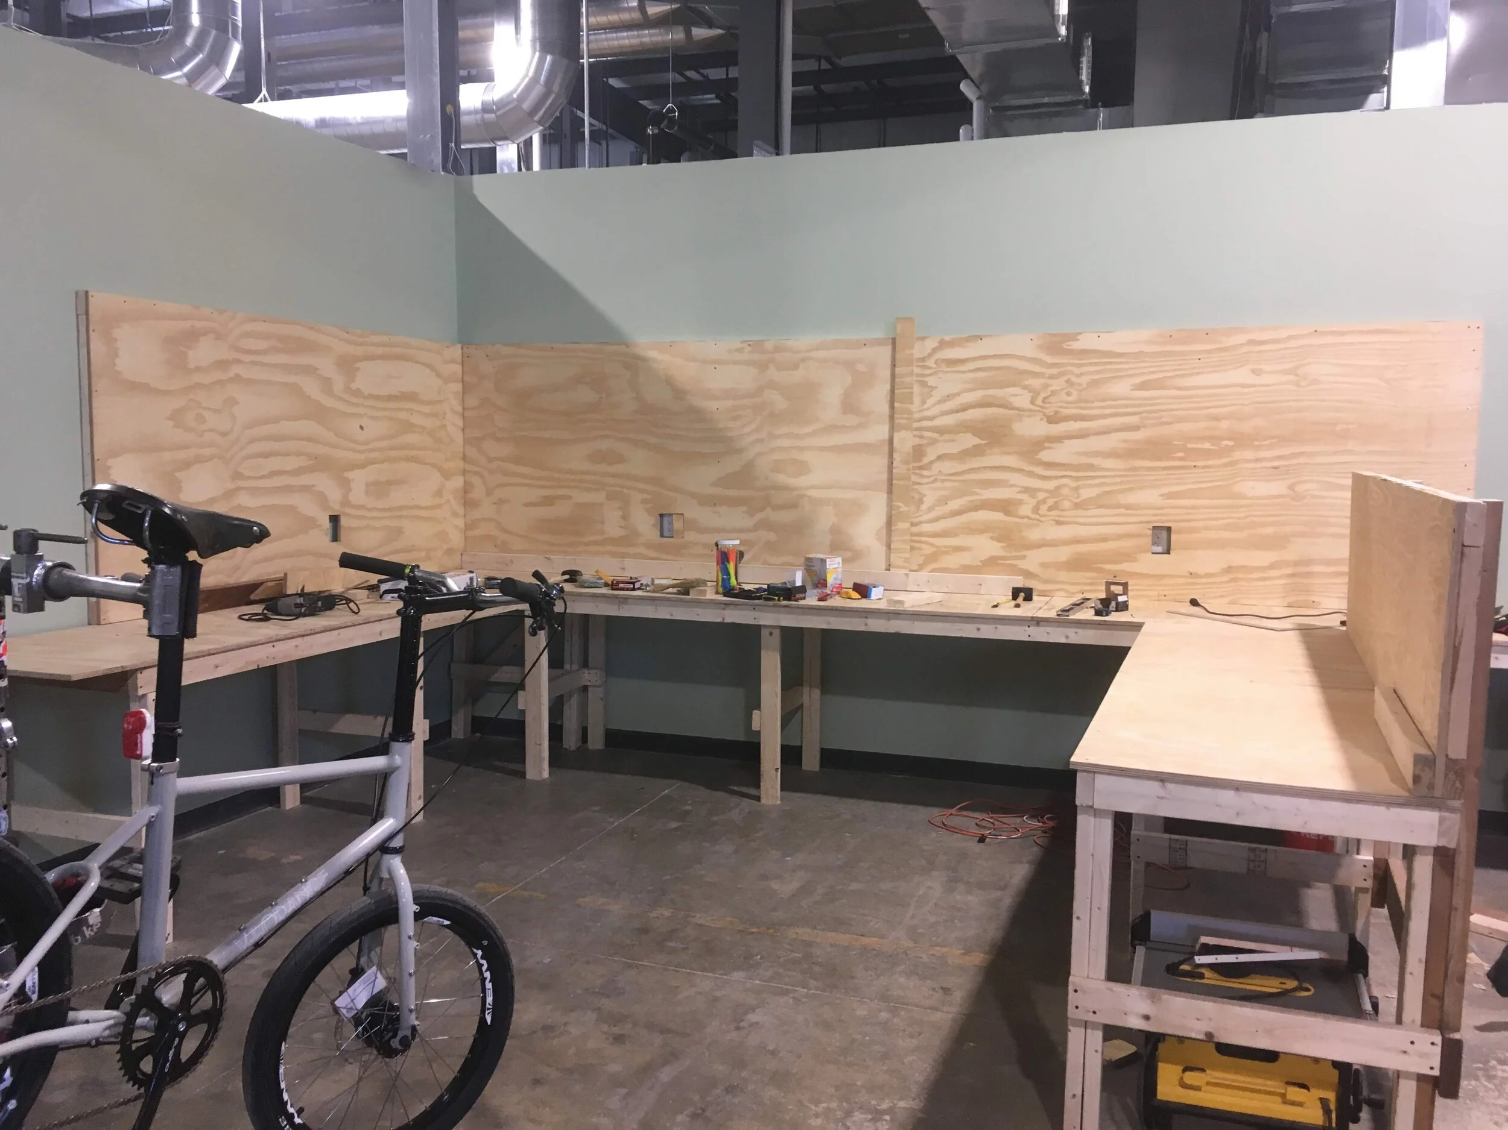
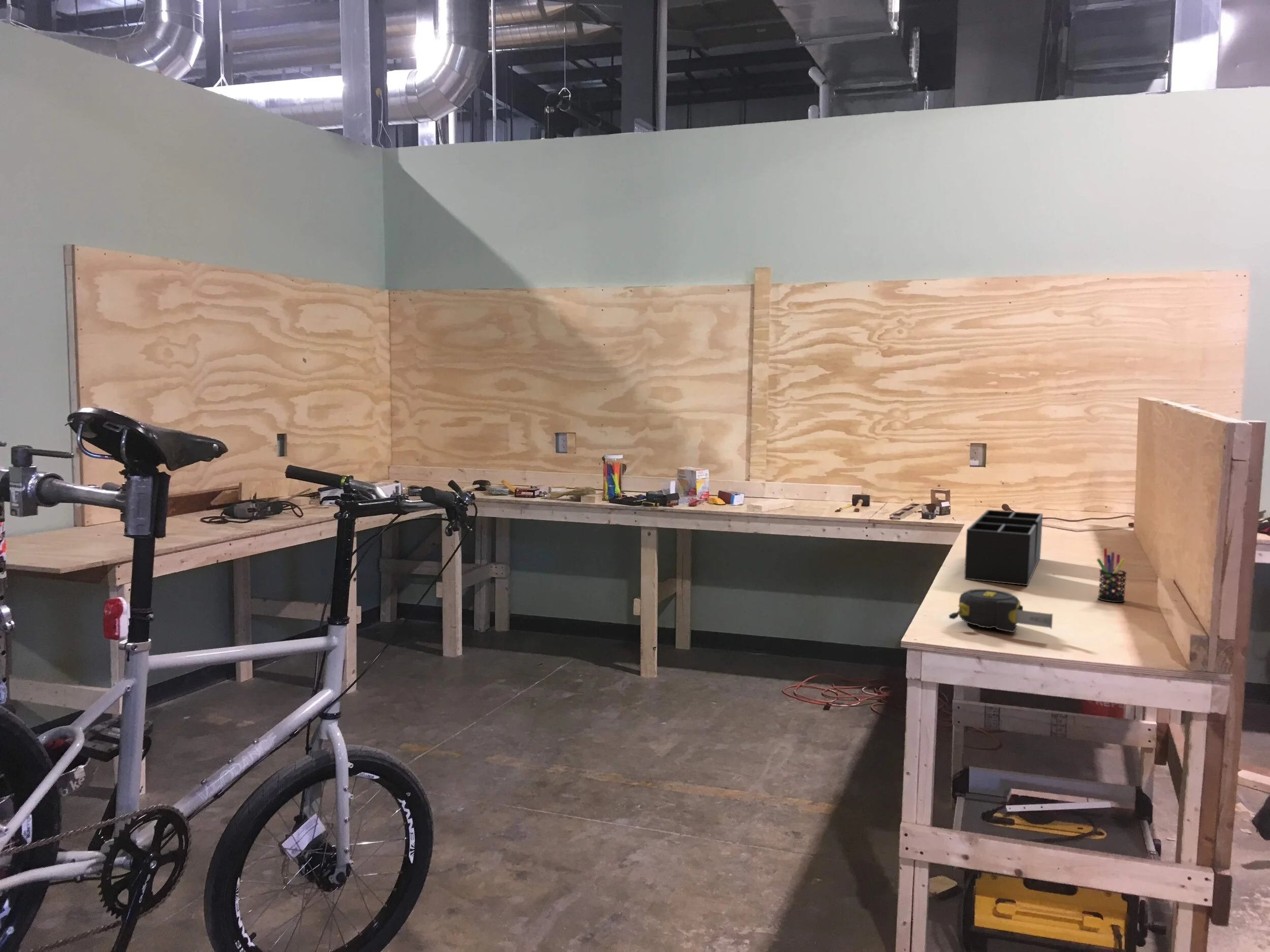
+ tape measure [948,588,1053,633]
+ pen holder [1096,548,1127,603]
+ desk organizer [964,509,1043,586]
